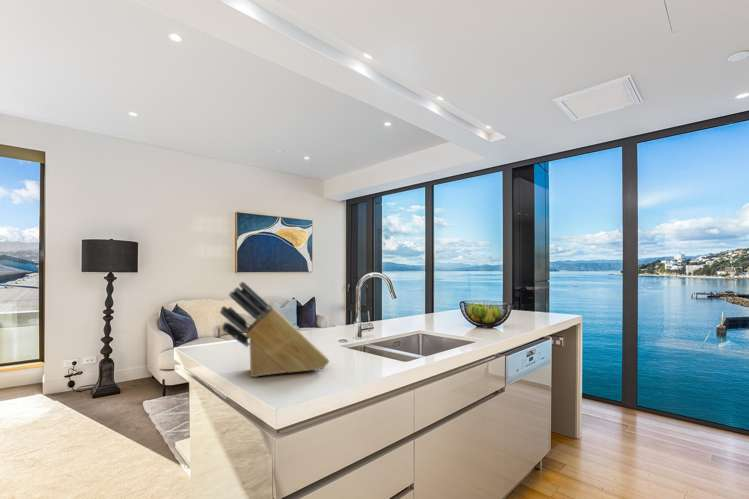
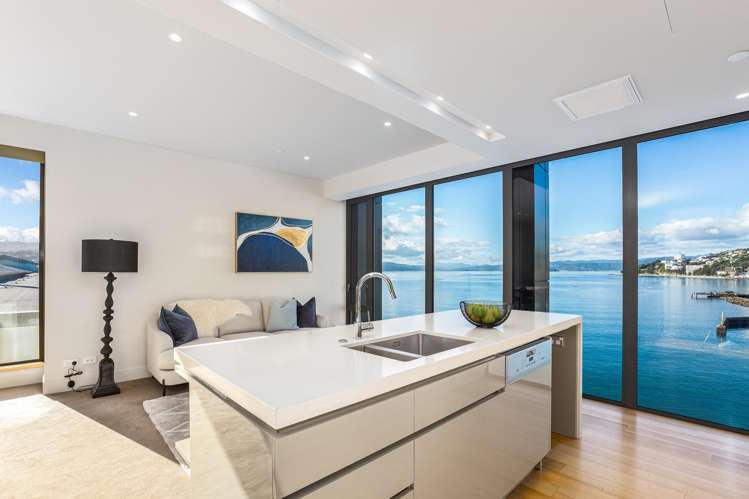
- knife block [219,281,330,378]
